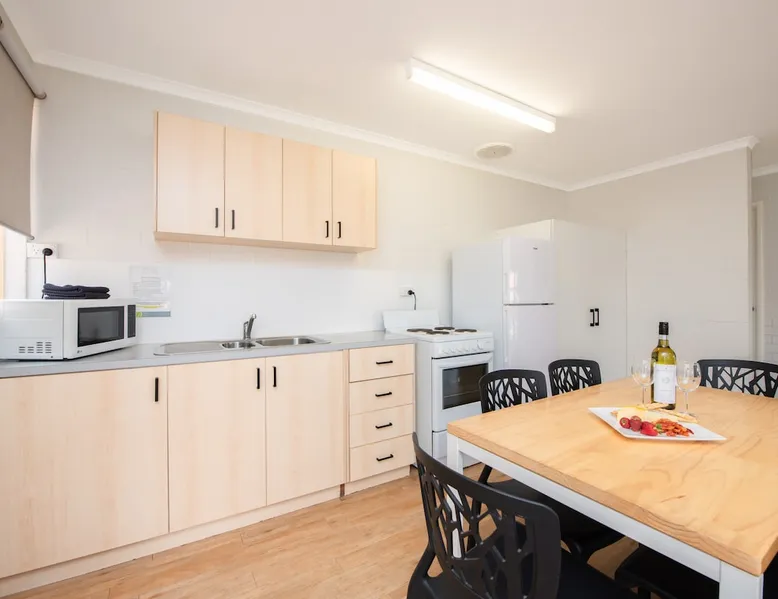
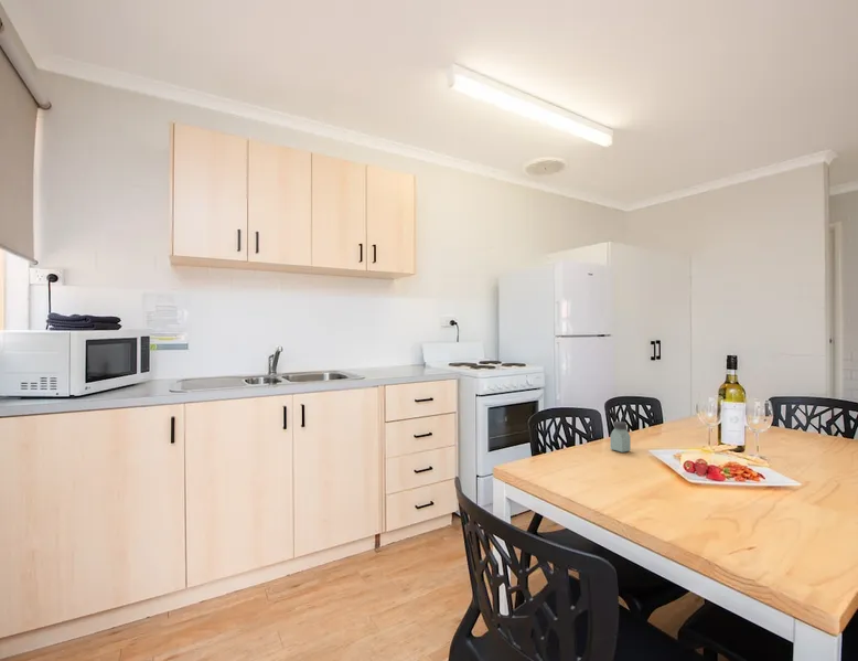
+ saltshaker [609,420,632,454]
